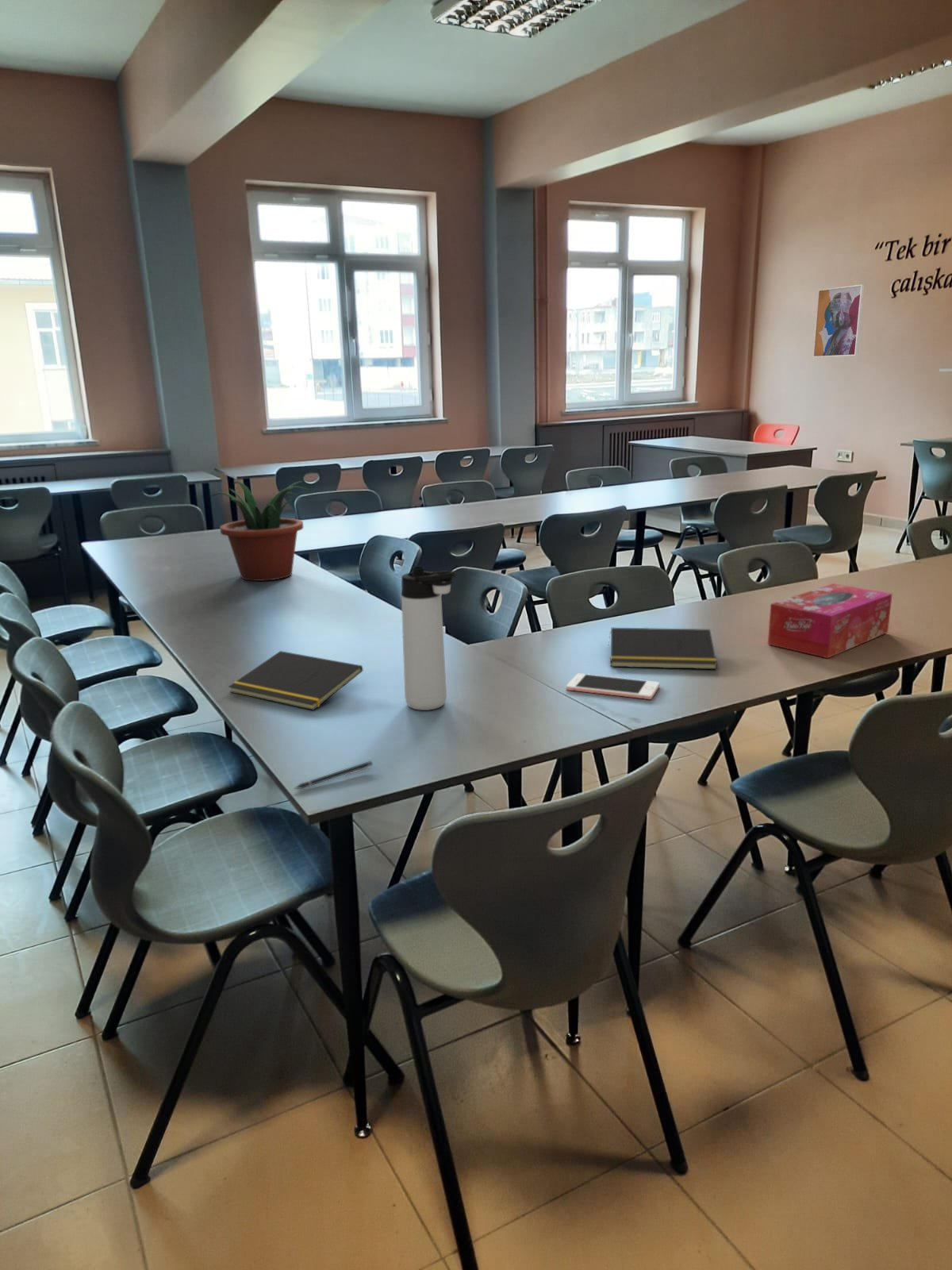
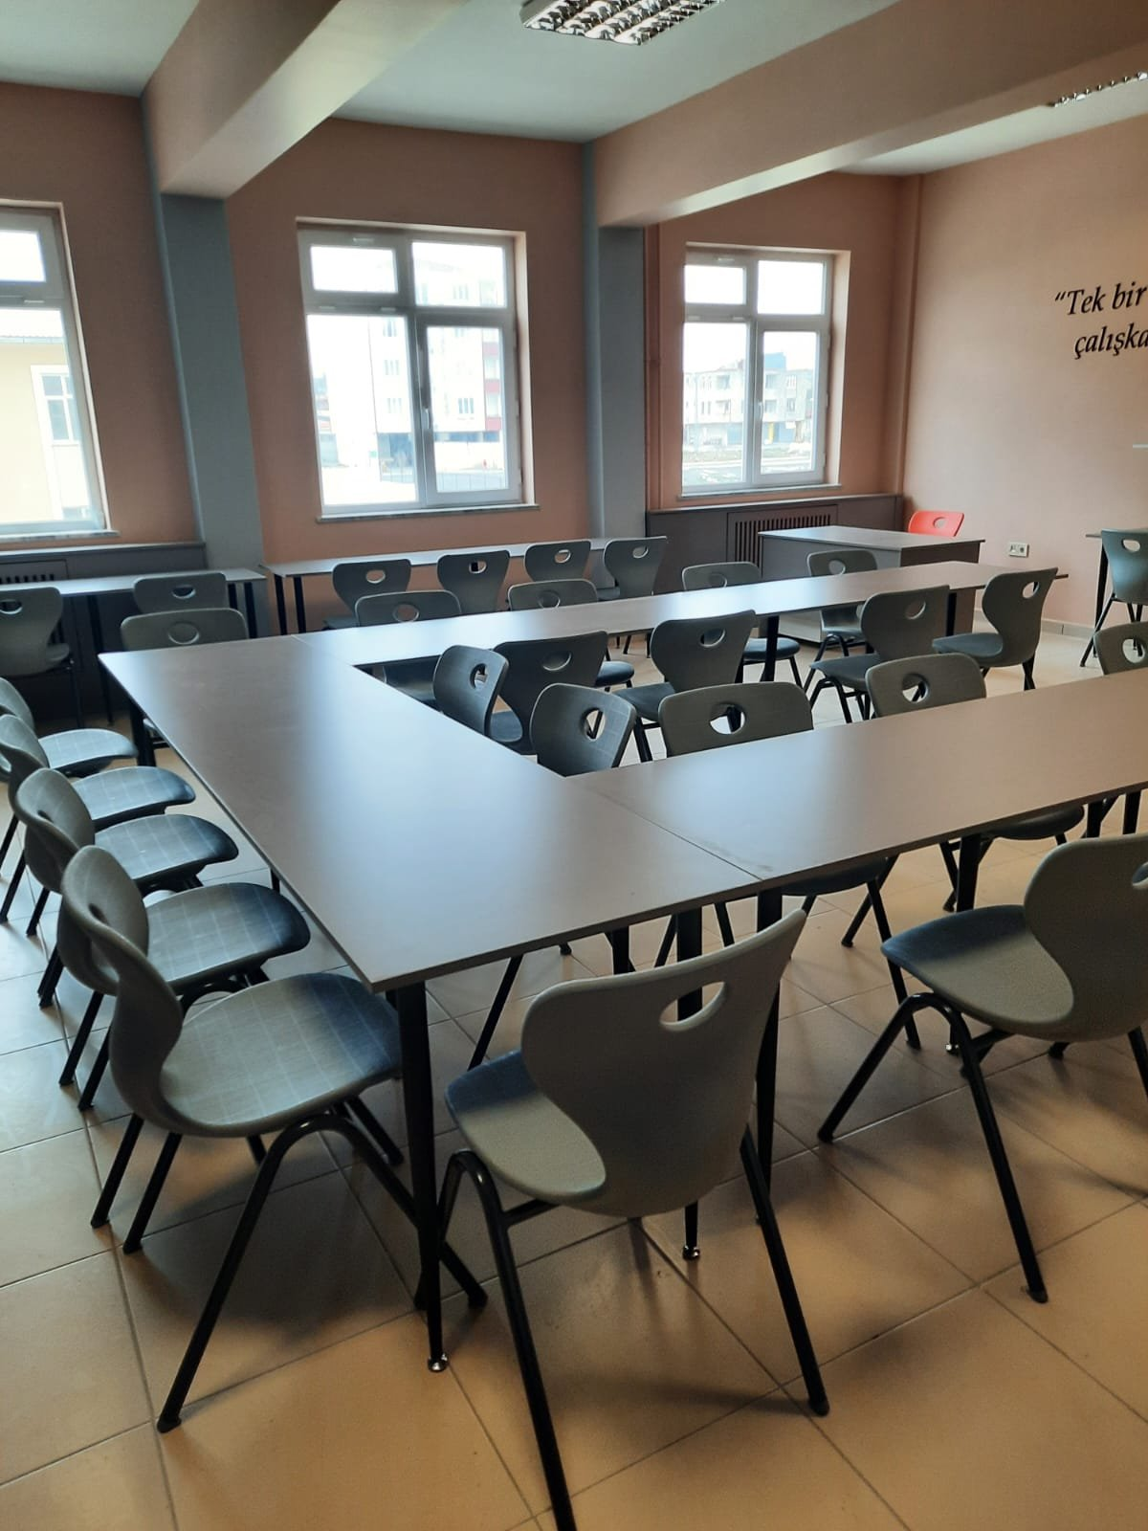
- tissue box [767,583,893,659]
- potted plant [211,480,310,582]
- cell phone [566,673,660,700]
- pen [294,760,373,789]
- notepad [228,650,363,711]
- notepad [607,627,718,670]
- wall art [812,284,866,358]
- thermos bottle [401,566,456,711]
